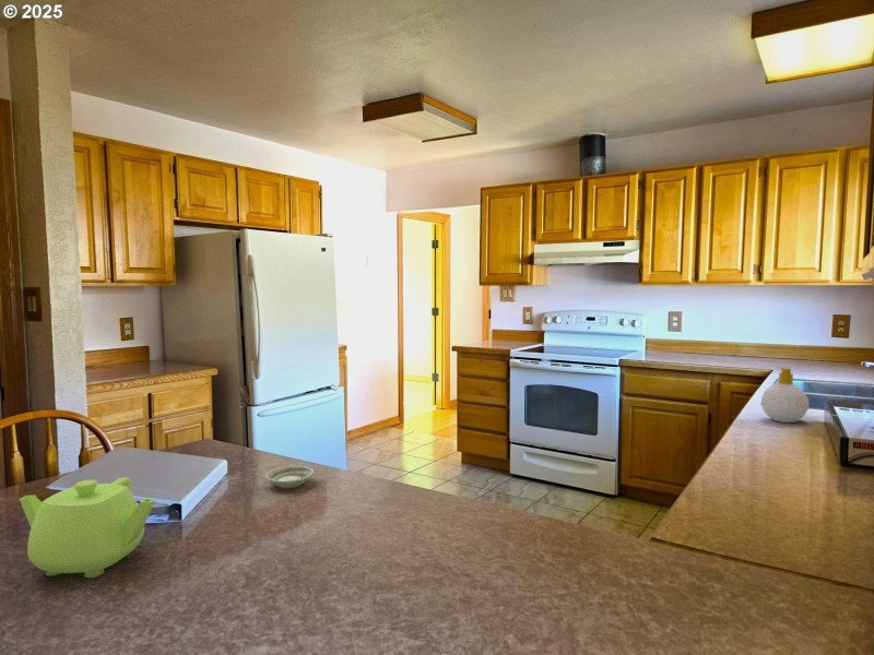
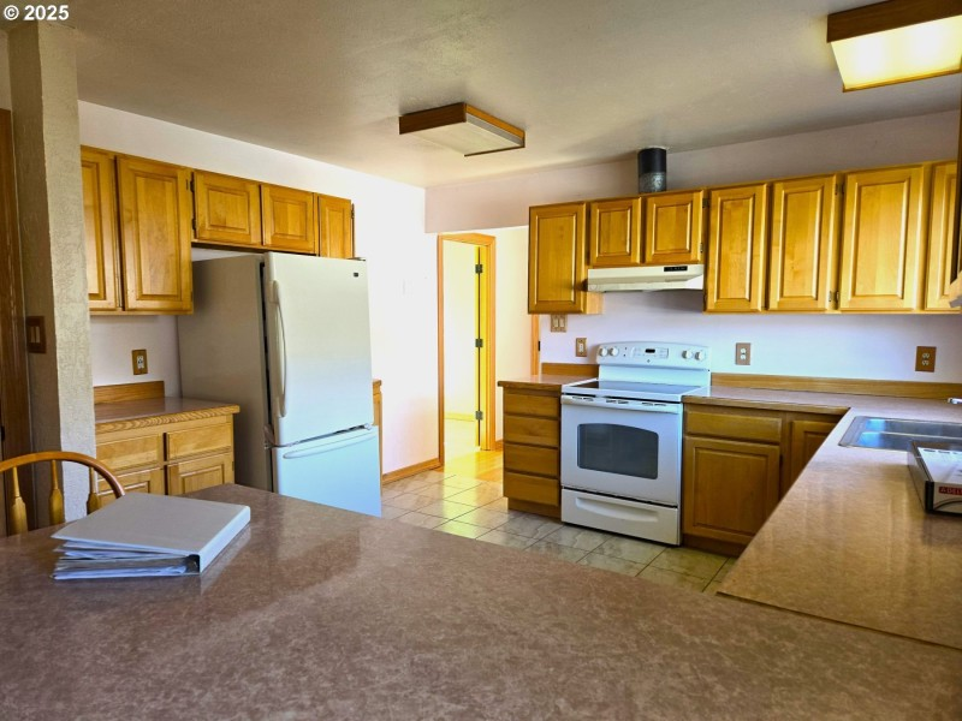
- teapot [19,476,156,579]
- soap bottle [760,366,810,424]
- saucer [264,465,315,489]
